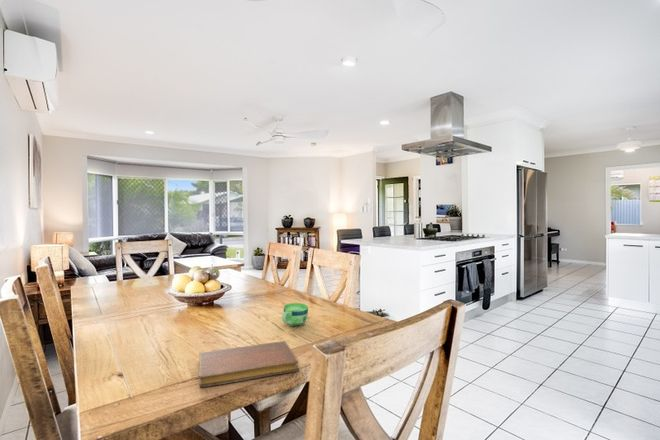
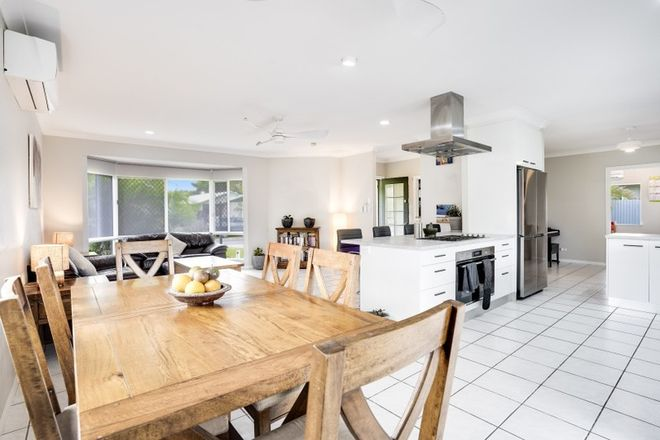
- notebook [198,340,300,388]
- cup [281,302,309,327]
